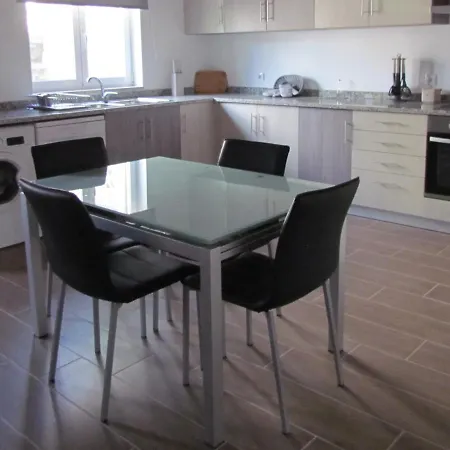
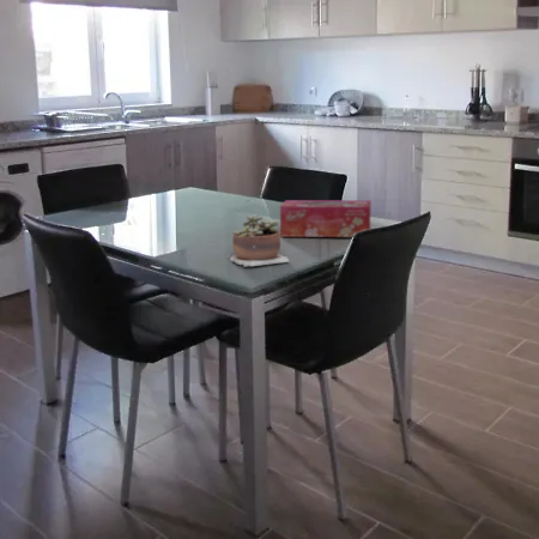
+ succulent plant [229,213,290,267]
+ tissue box [279,199,373,238]
